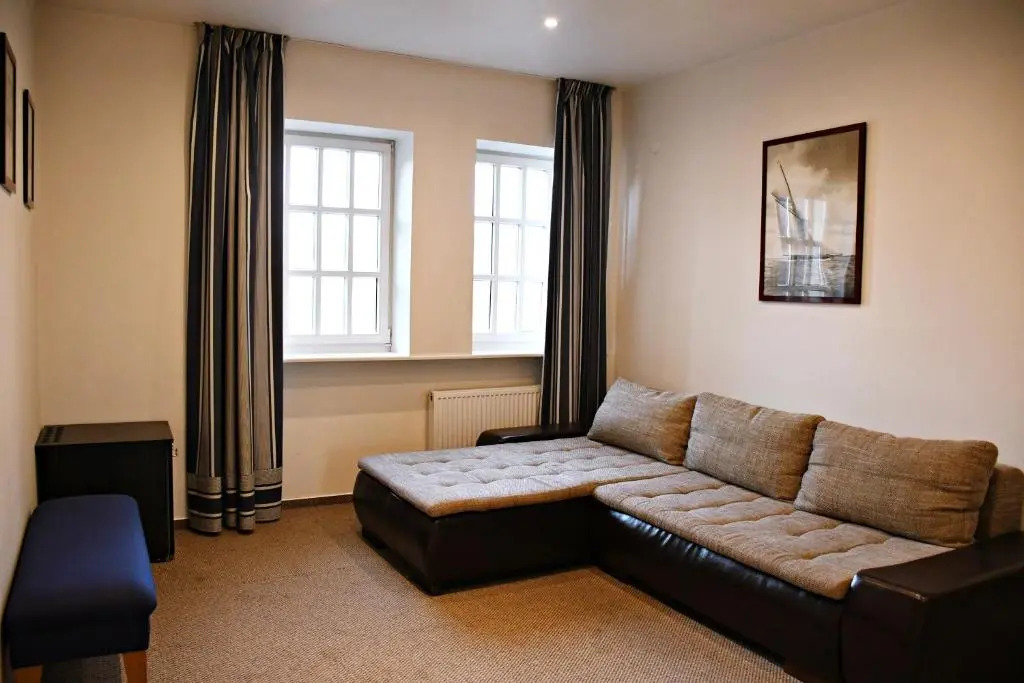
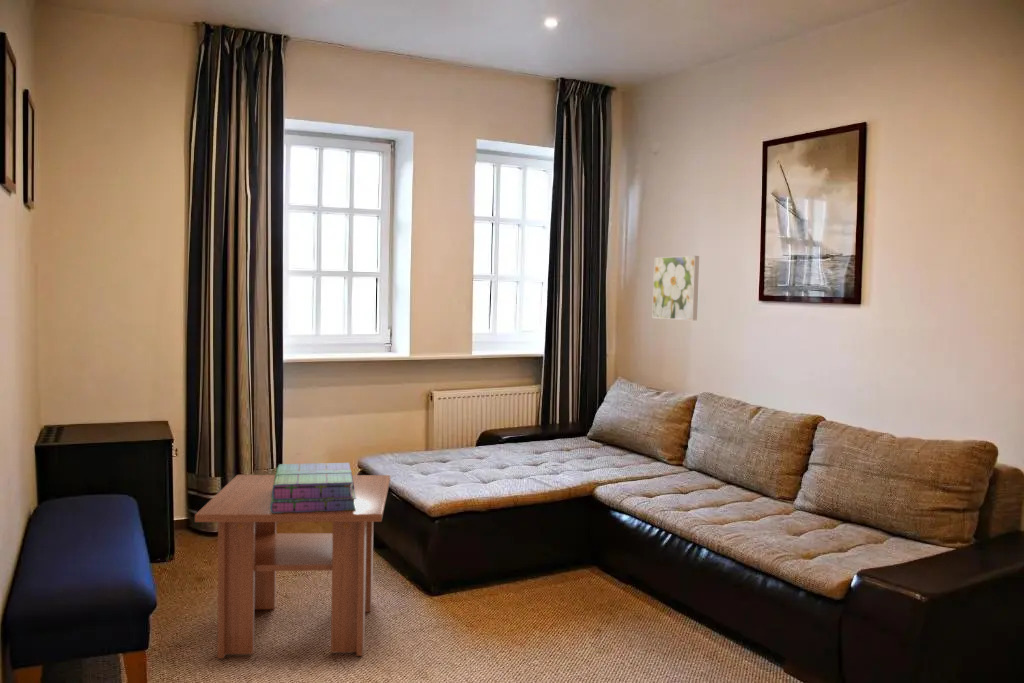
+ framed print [651,255,700,321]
+ coffee table [194,474,391,659]
+ stack of books [270,462,356,513]
